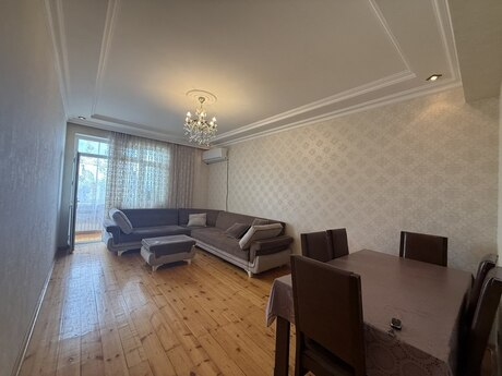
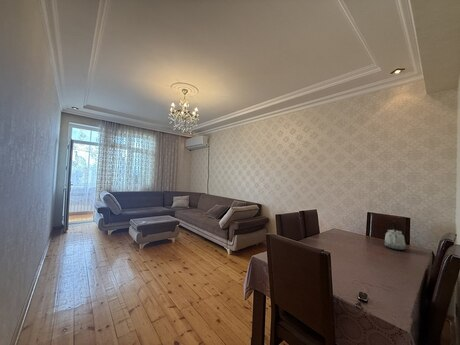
+ kettle [384,219,407,251]
